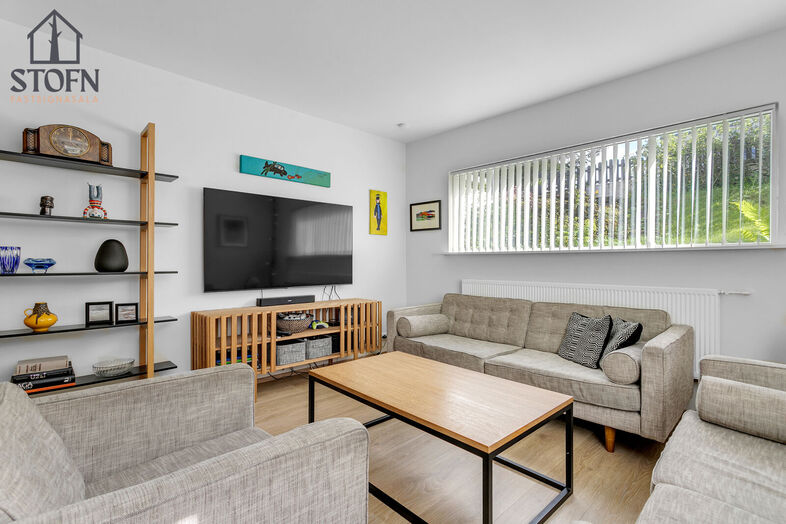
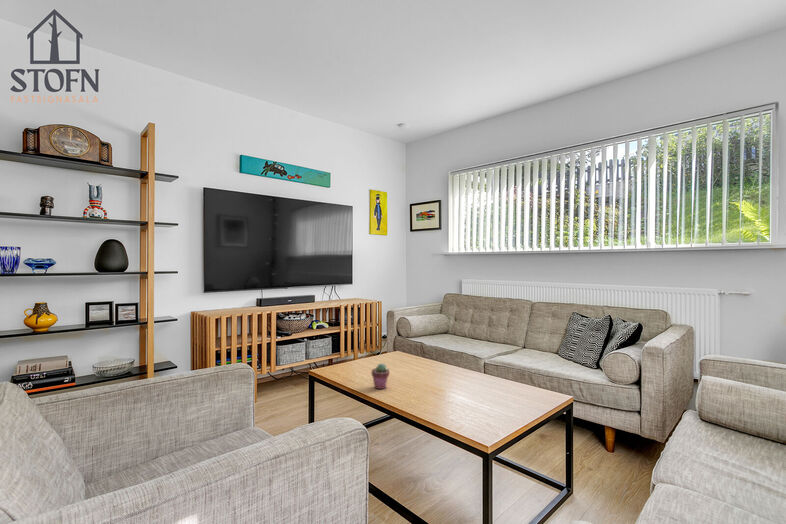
+ potted succulent [371,363,390,390]
